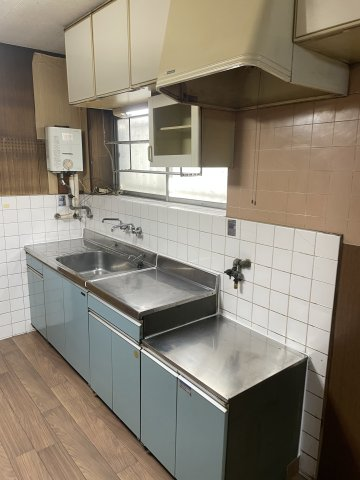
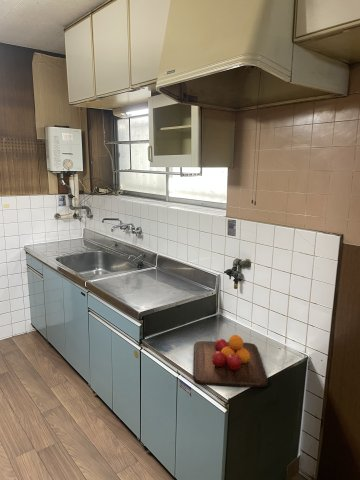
+ chopping board [192,334,269,388]
